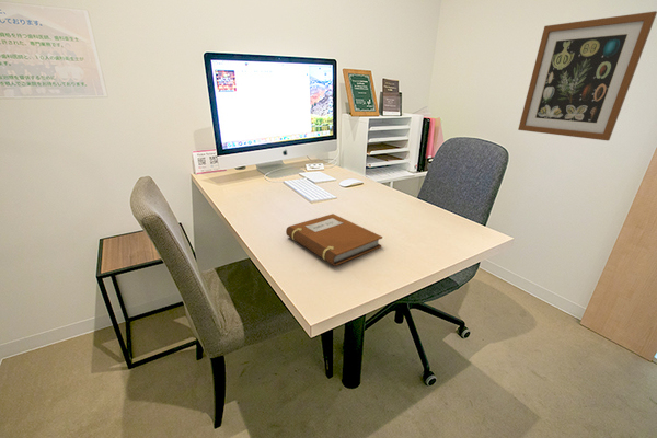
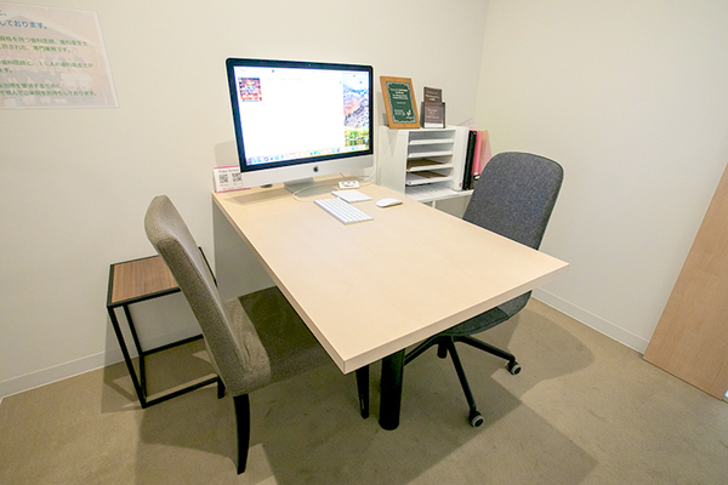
- notebook [285,212,383,267]
- wall art [517,10,657,141]
